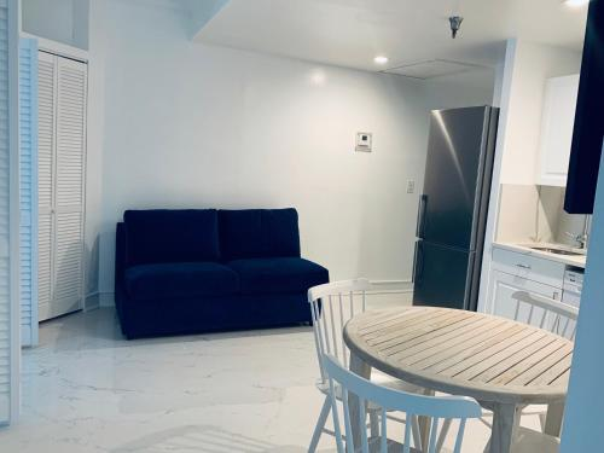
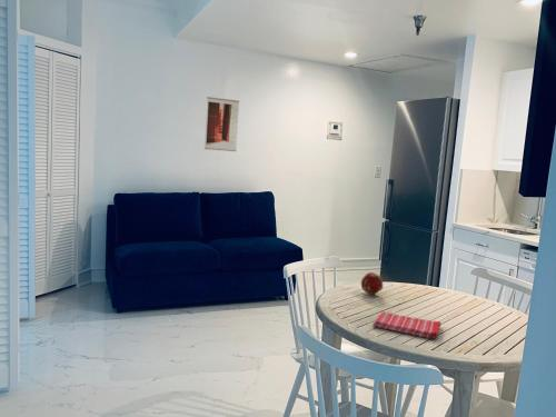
+ dish towel [371,310,443,340]
+ fruit [360,271,384,296]
+ wall art [203,96,240,152]
